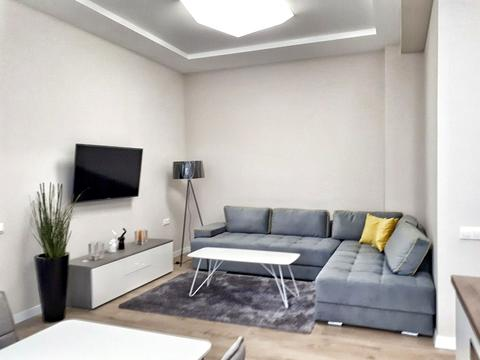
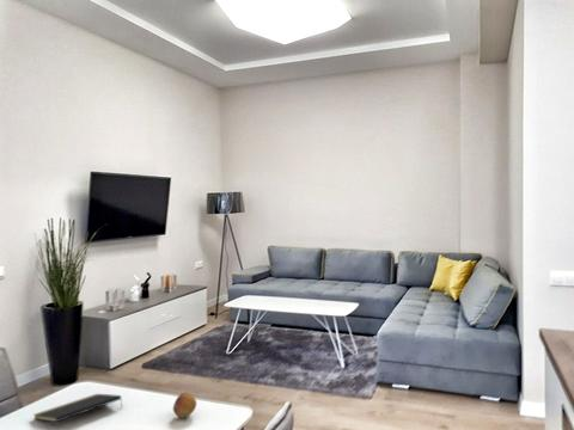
+ notepad [32,393,123,423]
+ fruit [172,392,197,419]
